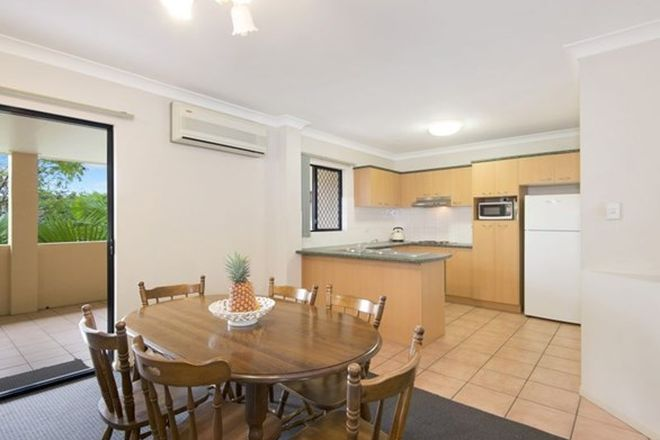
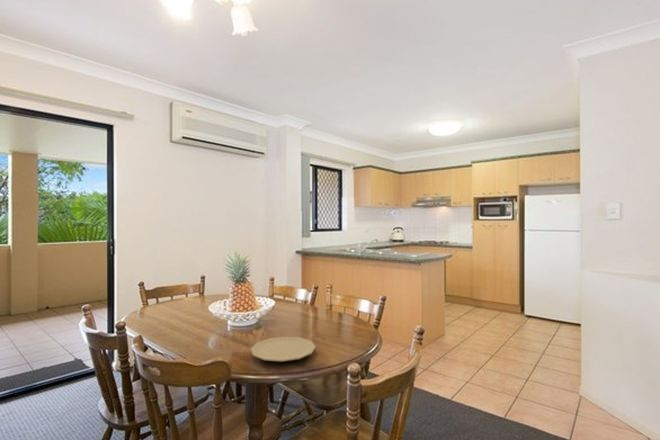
+ plate [250,336,317,362]
